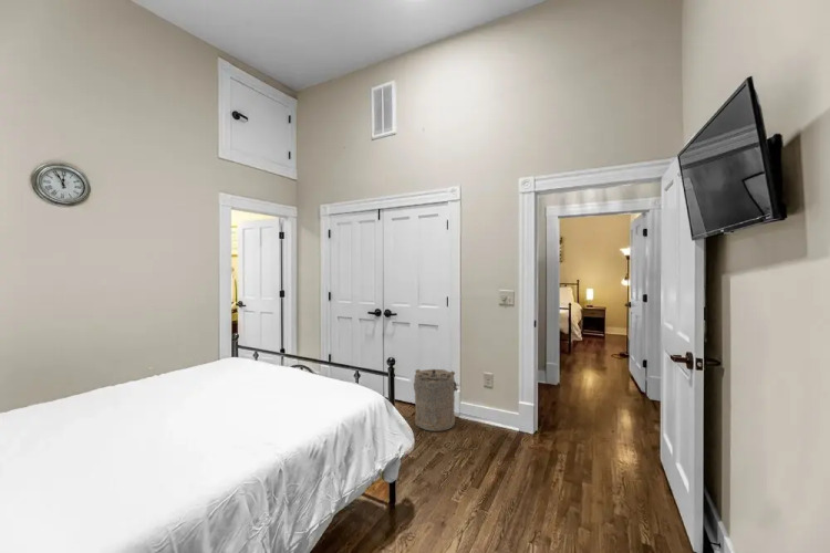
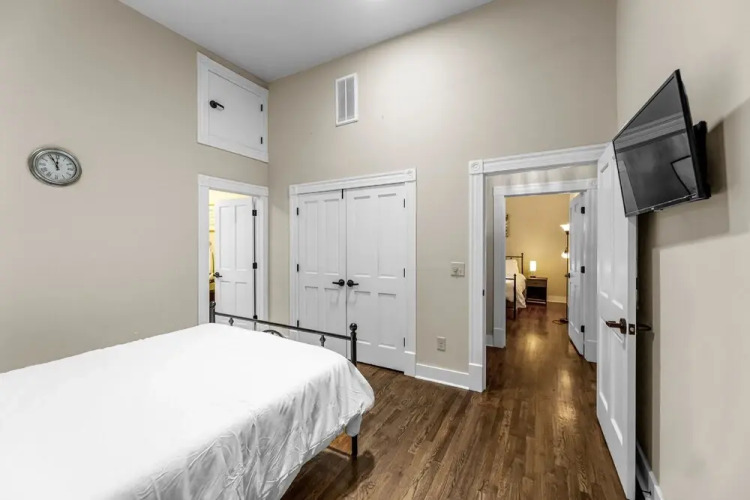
- laundry hamper [413,368,461,432]
